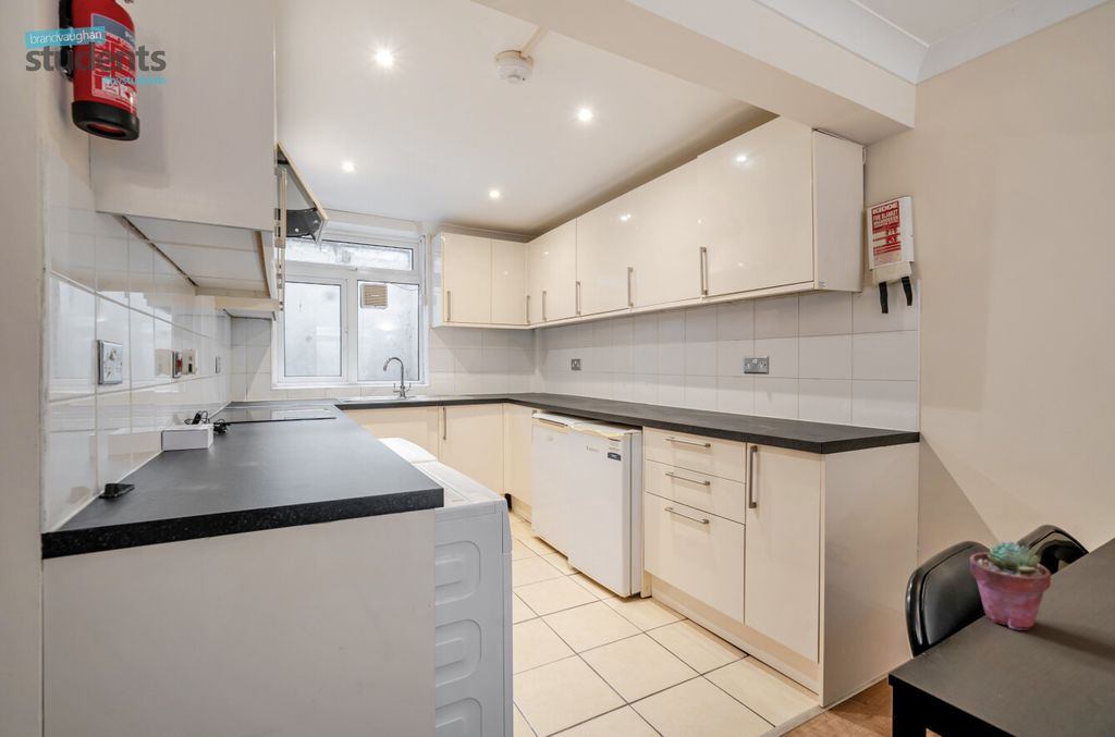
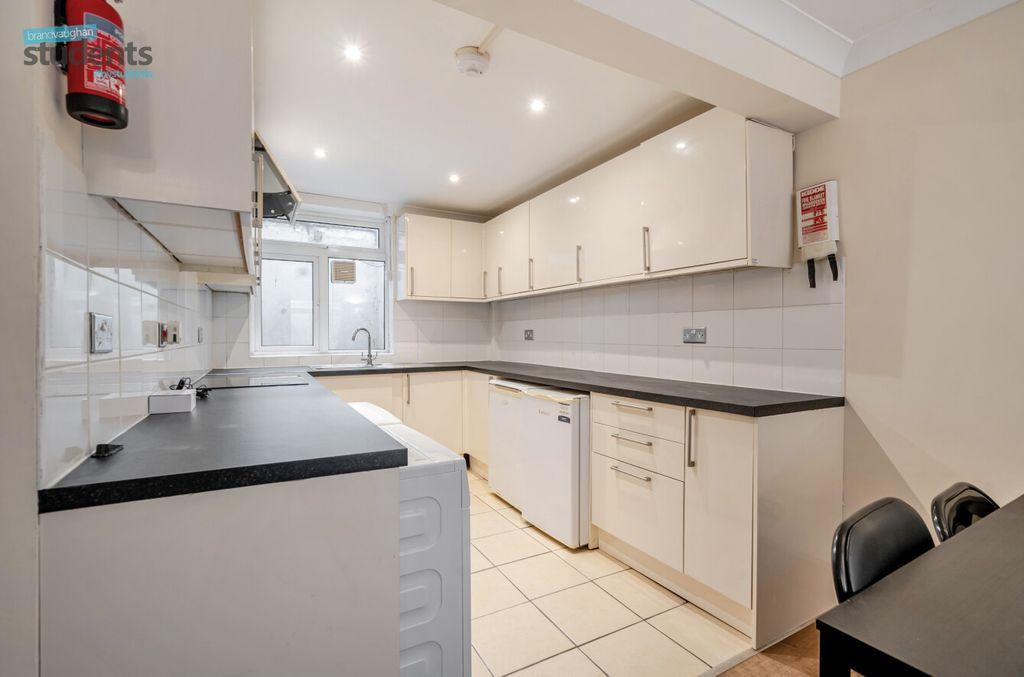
- potted succulent [969,540,1052,631]
